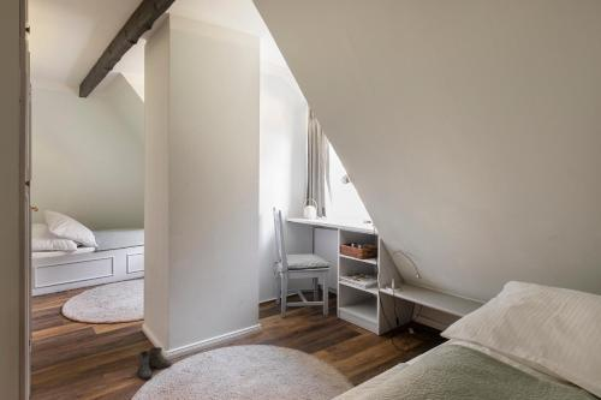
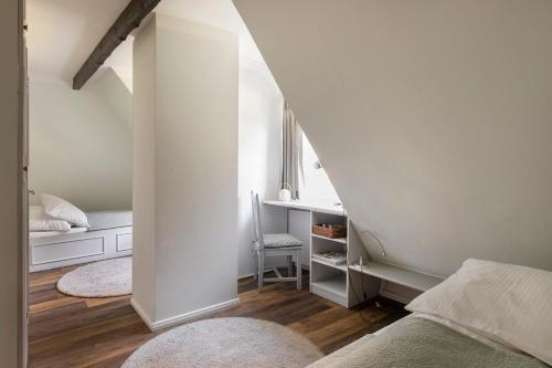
- boots [130,346,173,380]
